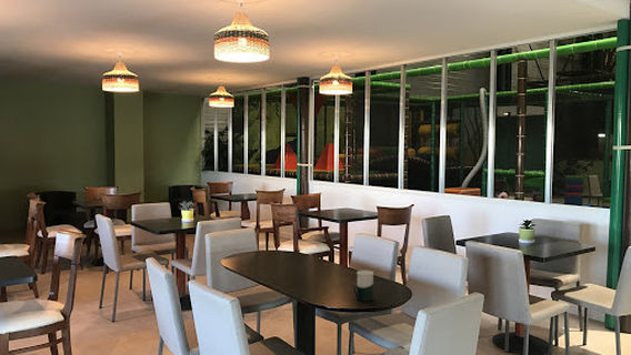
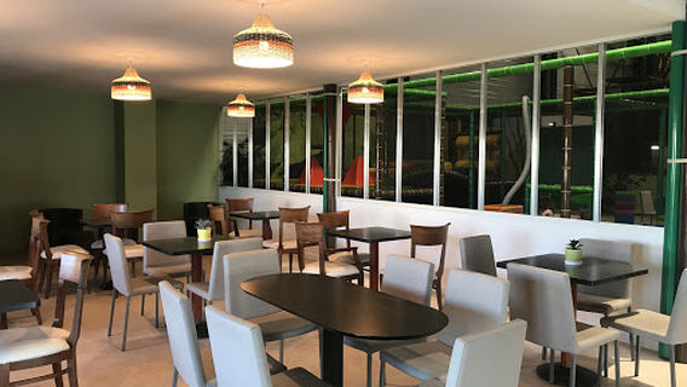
- cup [353,270,375,303]
